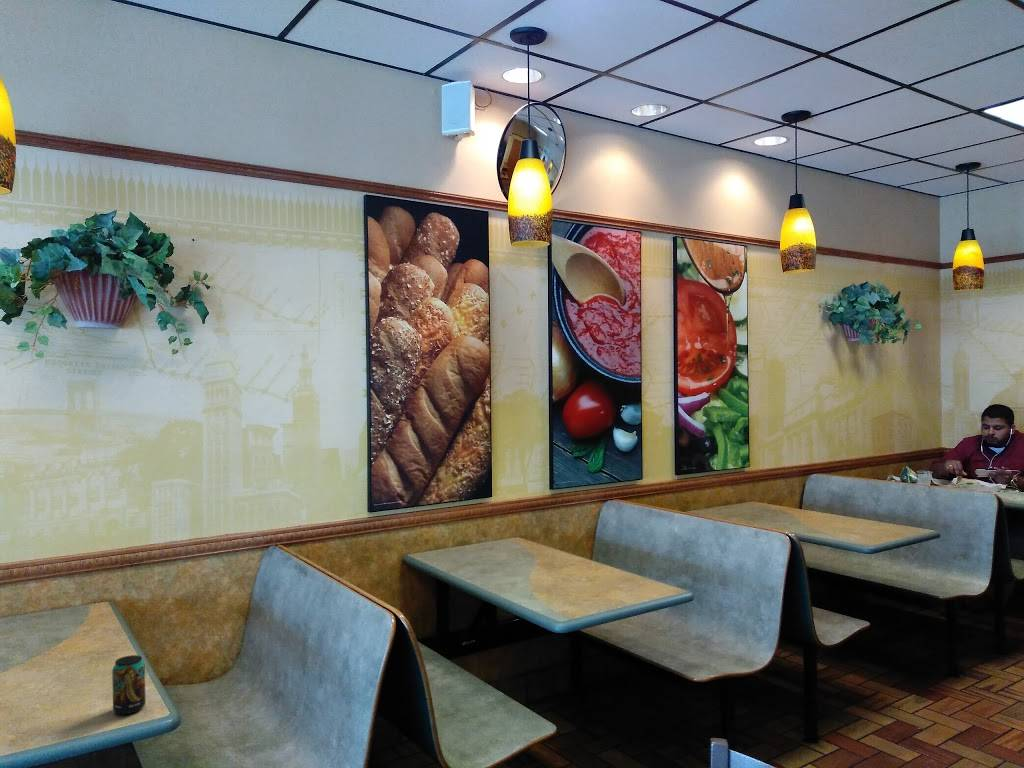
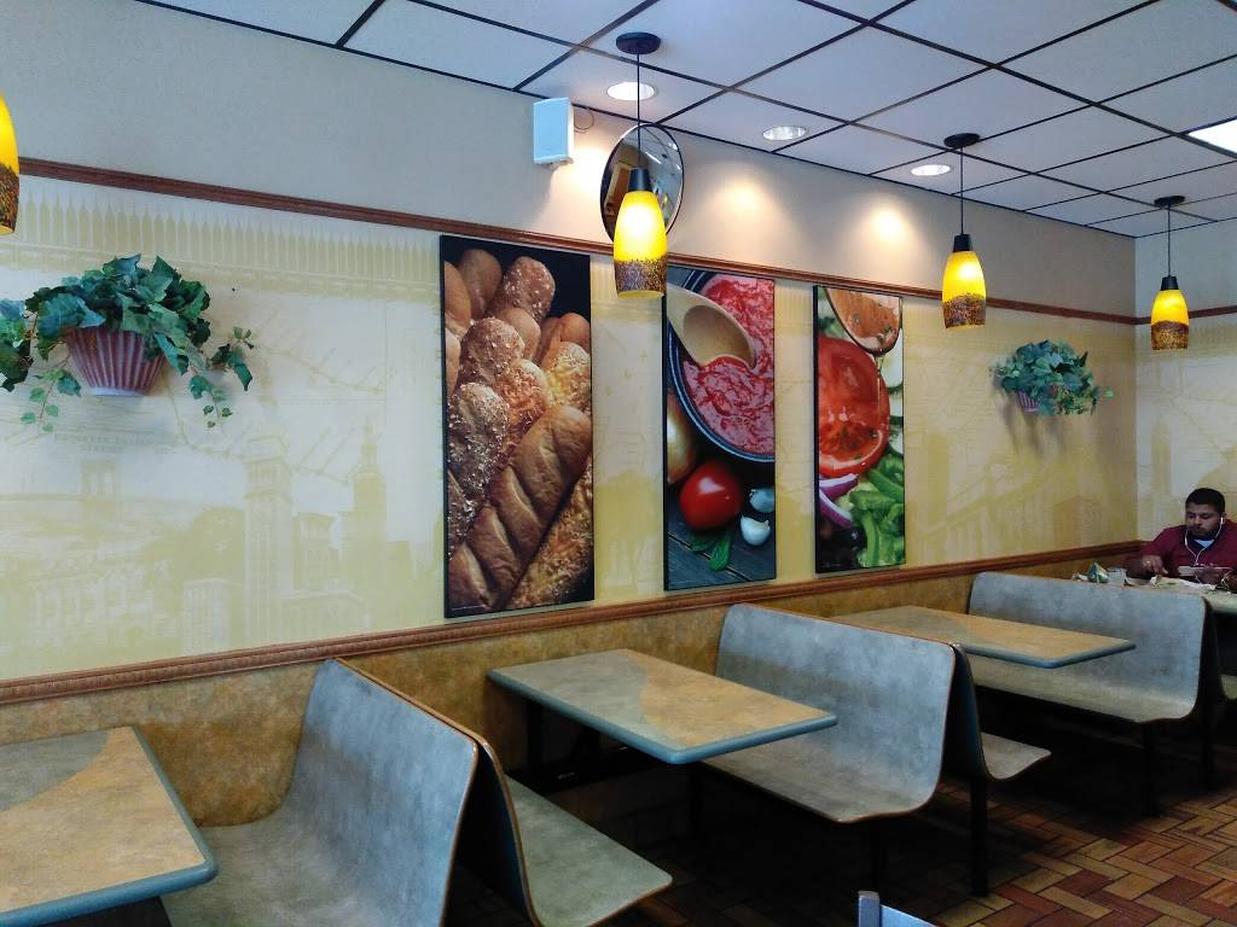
- beverage can [111,654,147,715]
